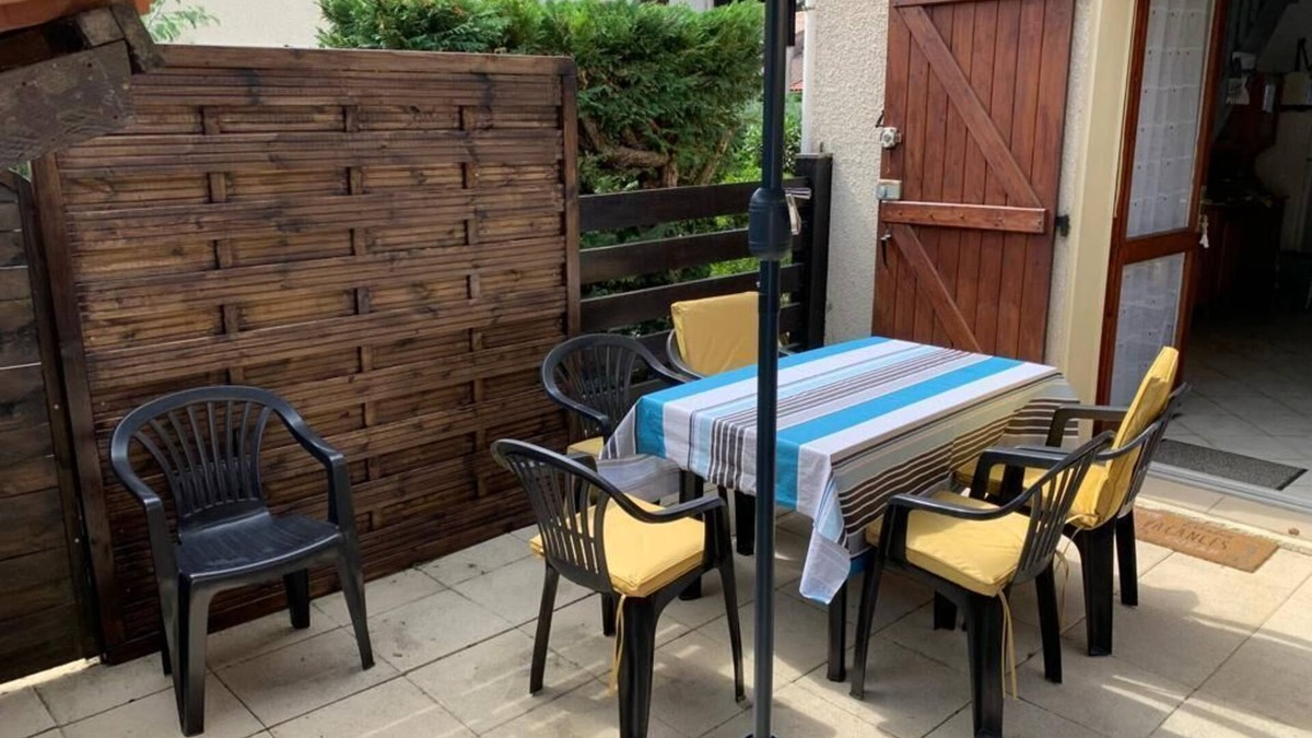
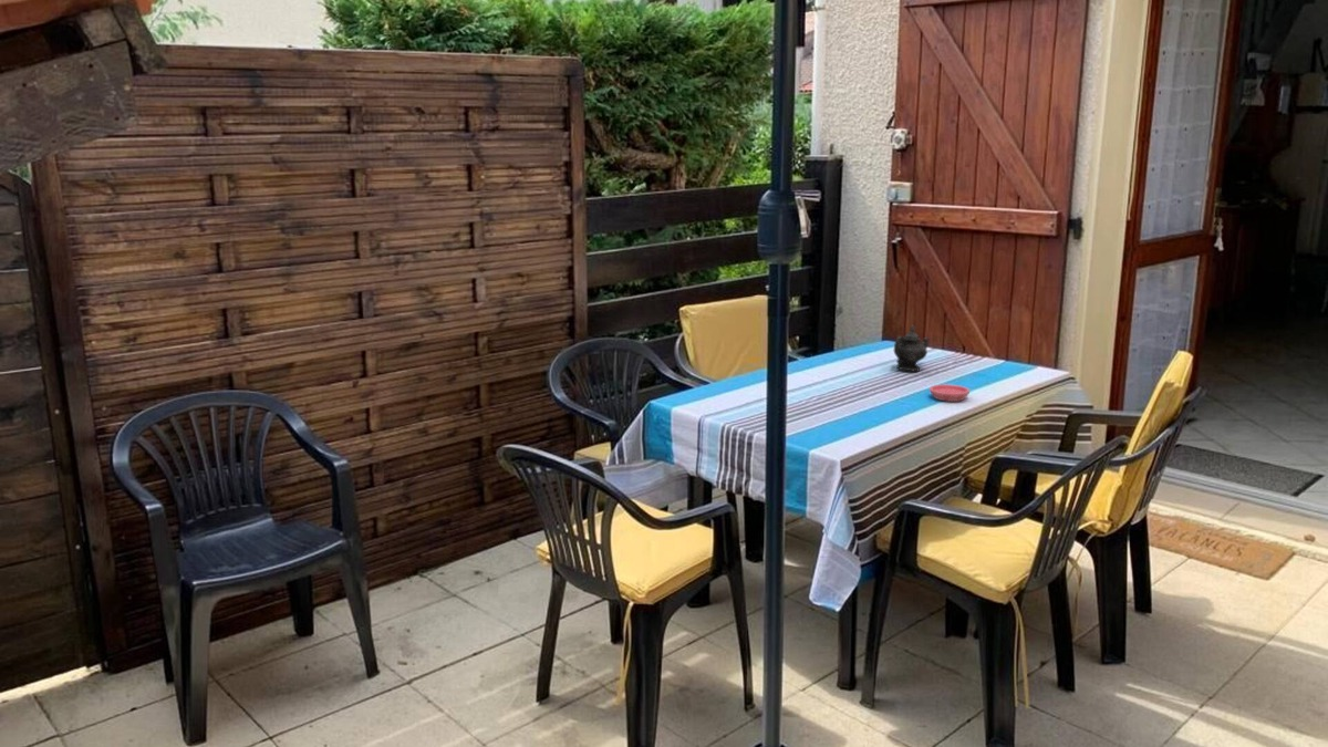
+ teapot [893,324,931,372]
+ saucer [928,383,971,403]
